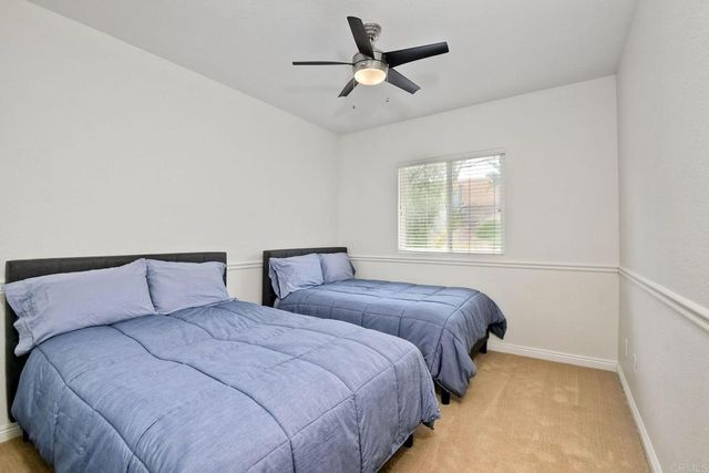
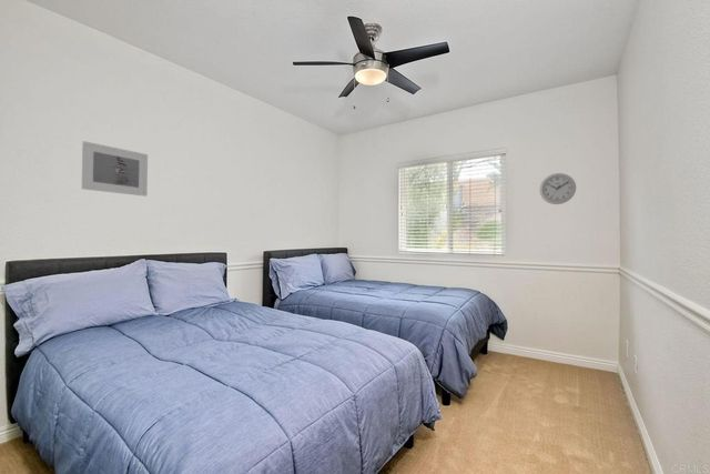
+ wall clock [538,172,577,205]
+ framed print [81,140,149,198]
